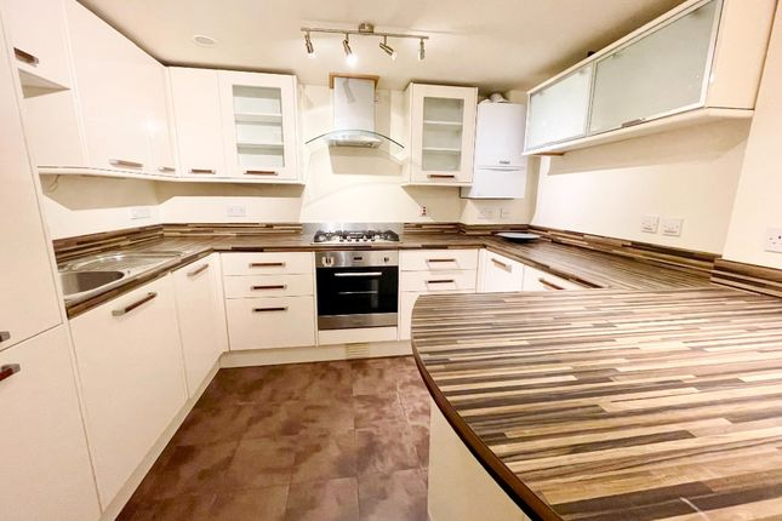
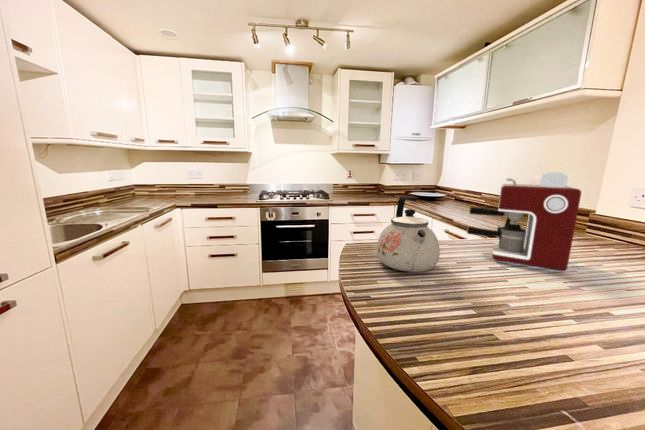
+ coffee maker [466,171,582,273]
+ kettle [376,195,441,273]
